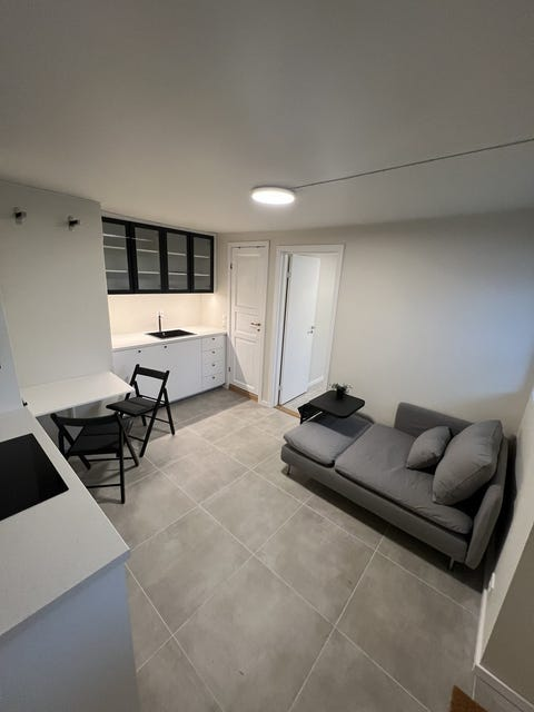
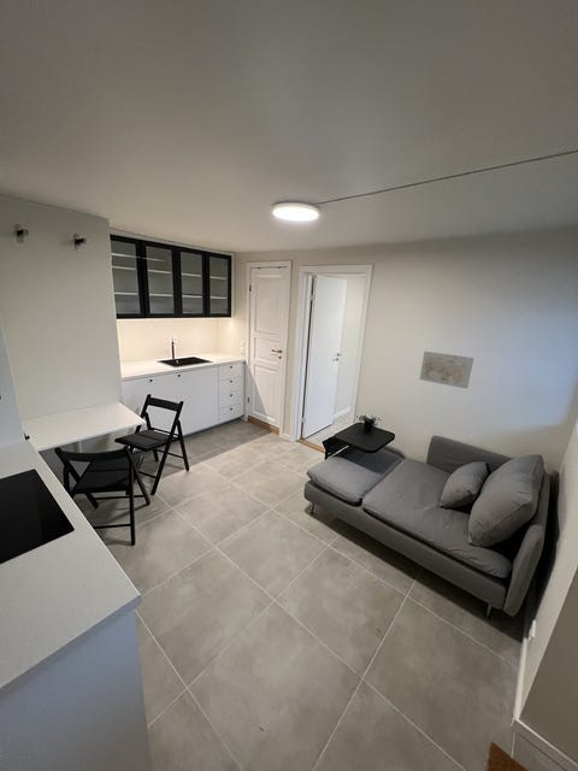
+ wall art [419,351,474,390]
